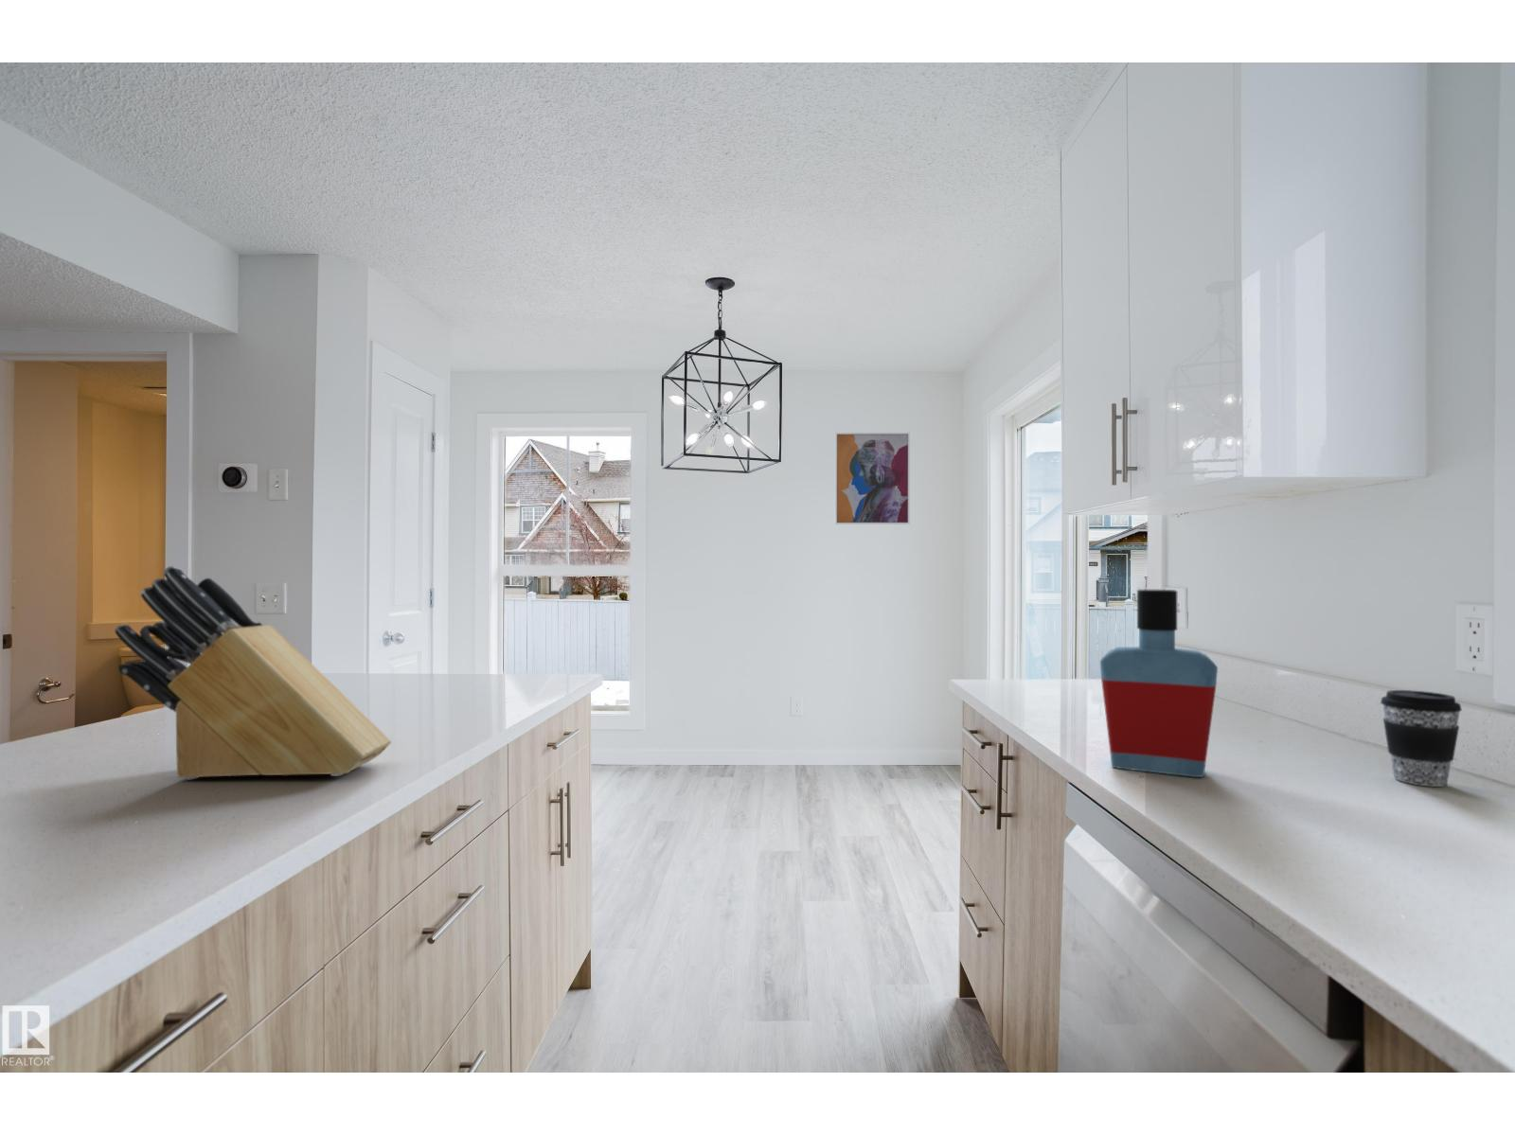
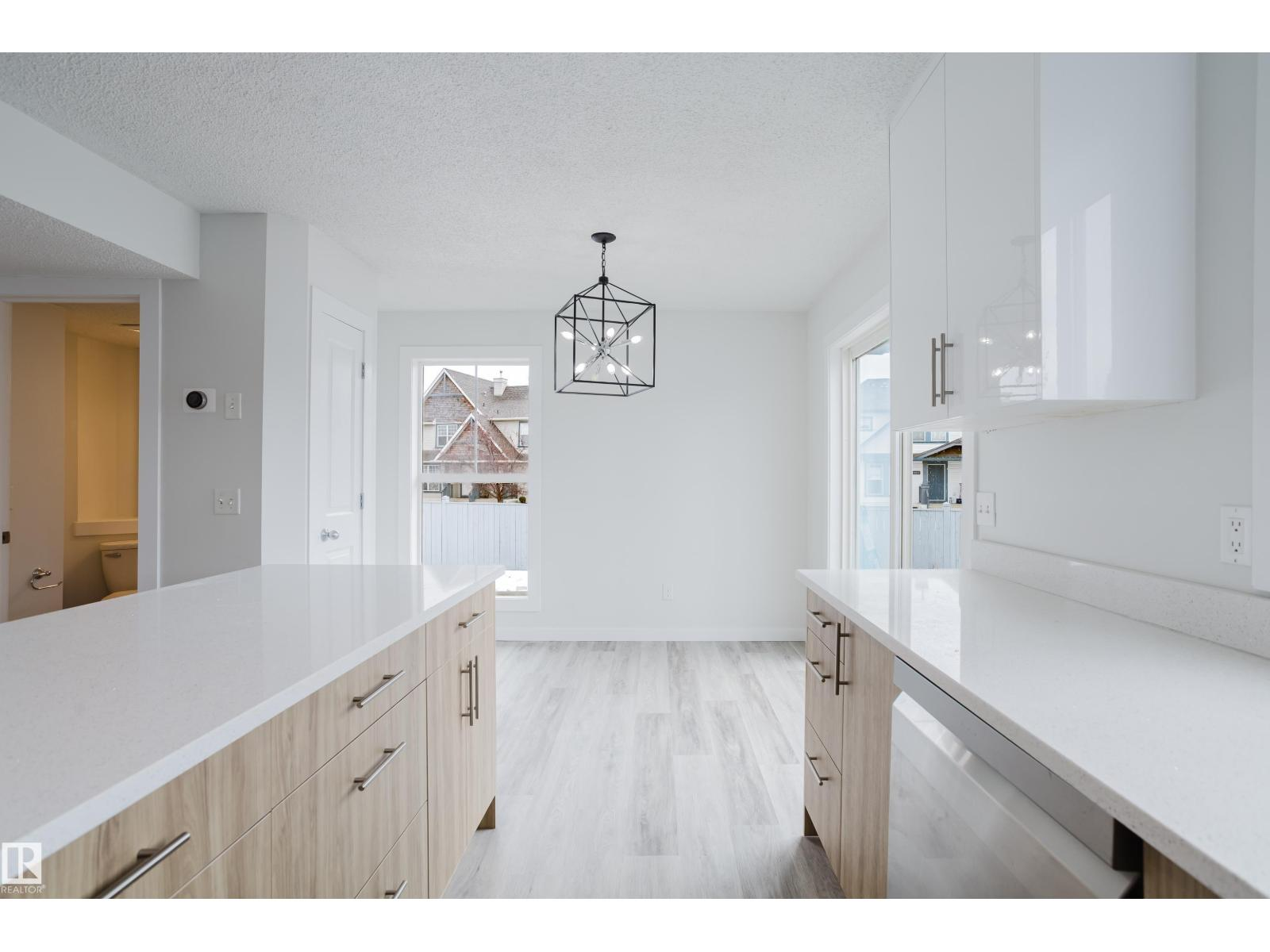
- bottle [1100,588,1219,778]
- wall art [834,432,911,525]
- coffee cup [1379,690,1463,788]
- knife block [113,566,392,780]
